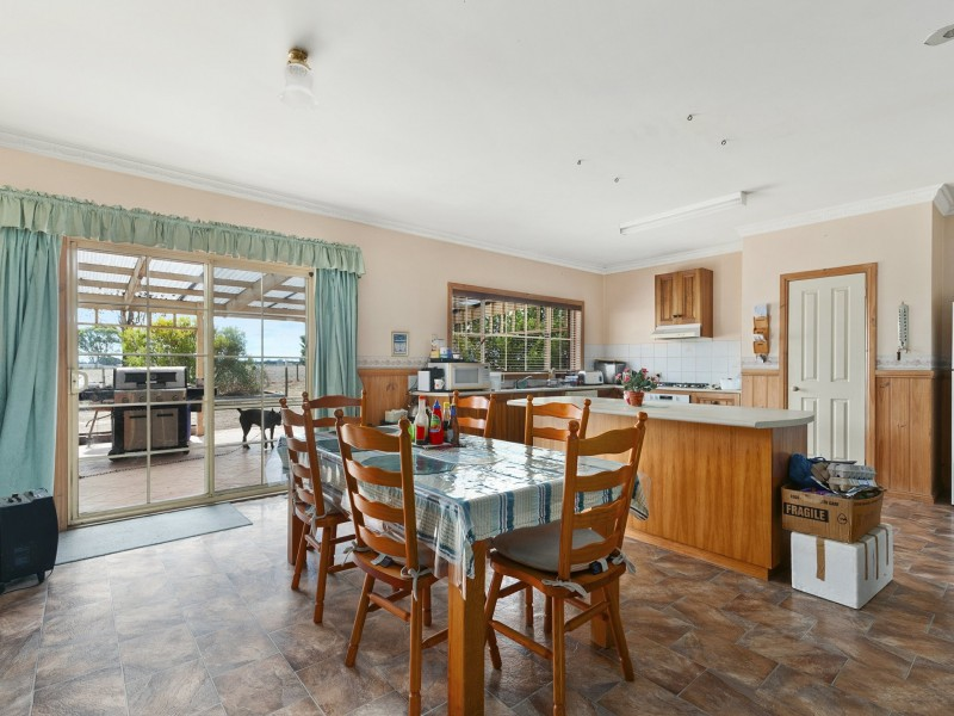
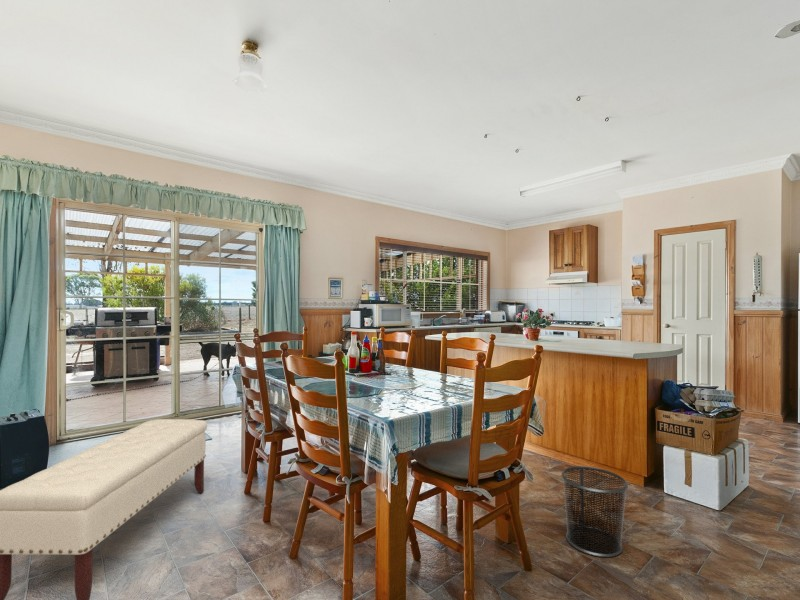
+ bench [0,418,208,600]
+ waste bin [561,465,629,558]
